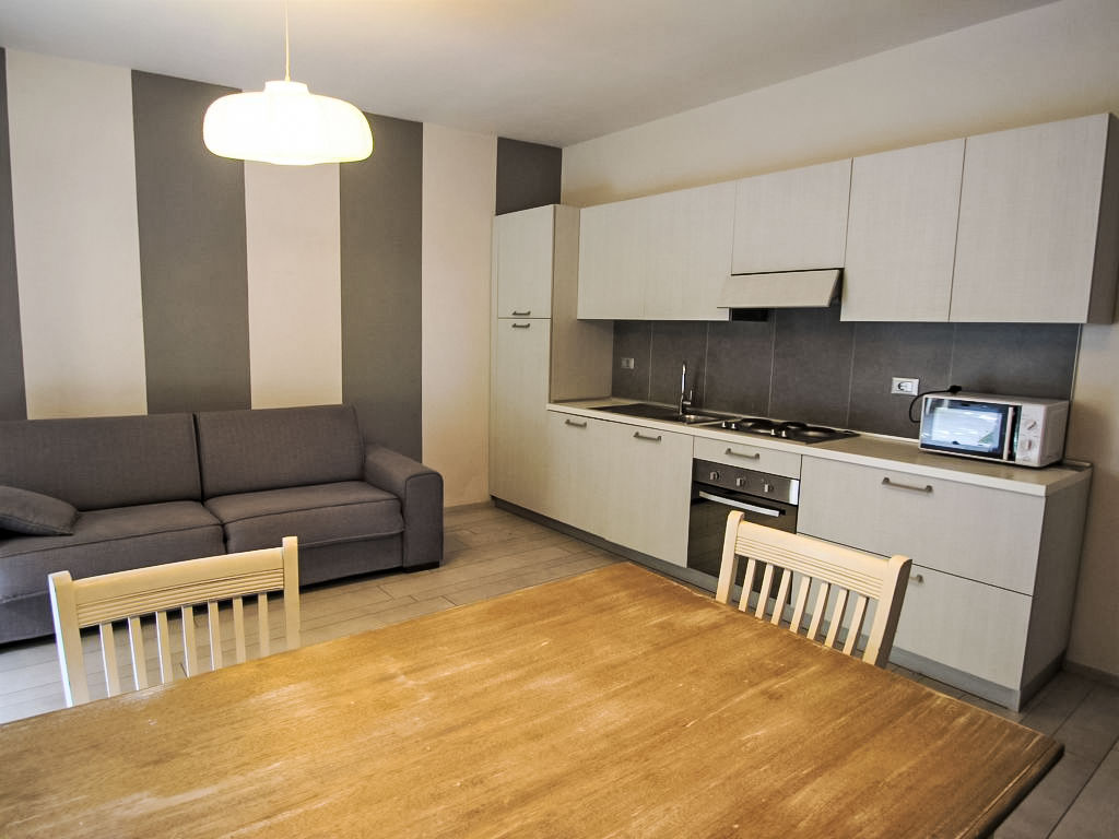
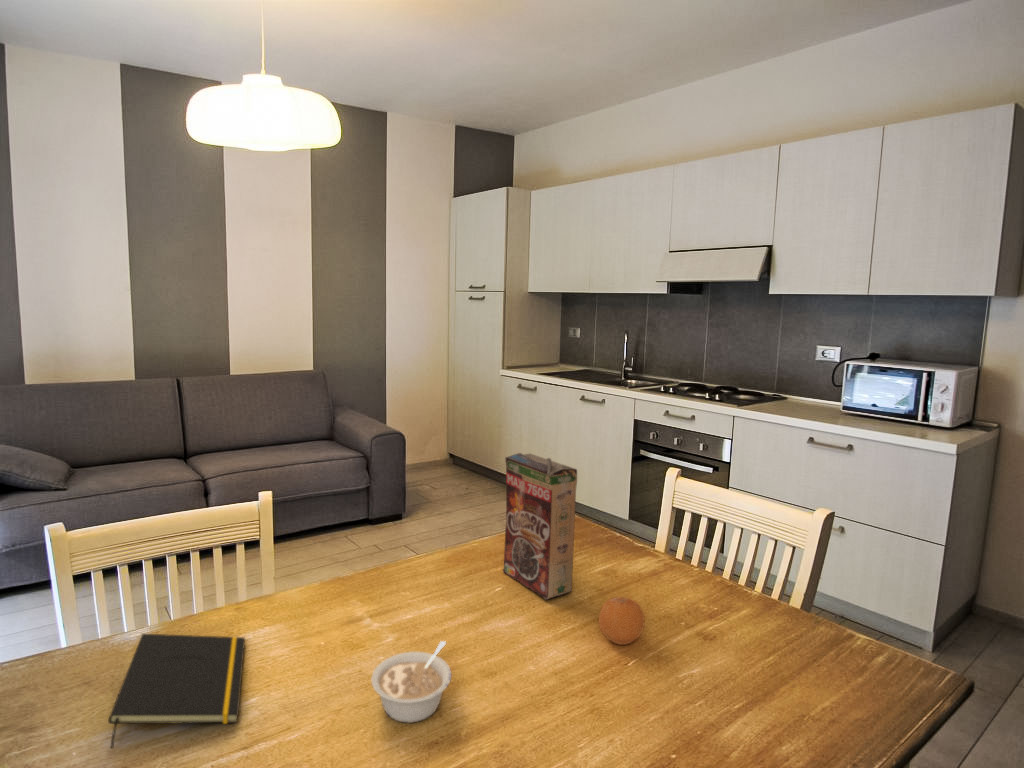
+ notepad [107,633,246,750]
+ fruit [598,596,645,646]
+ legume [370,640,452,724]
+ cereal box [502,452,578,601]
